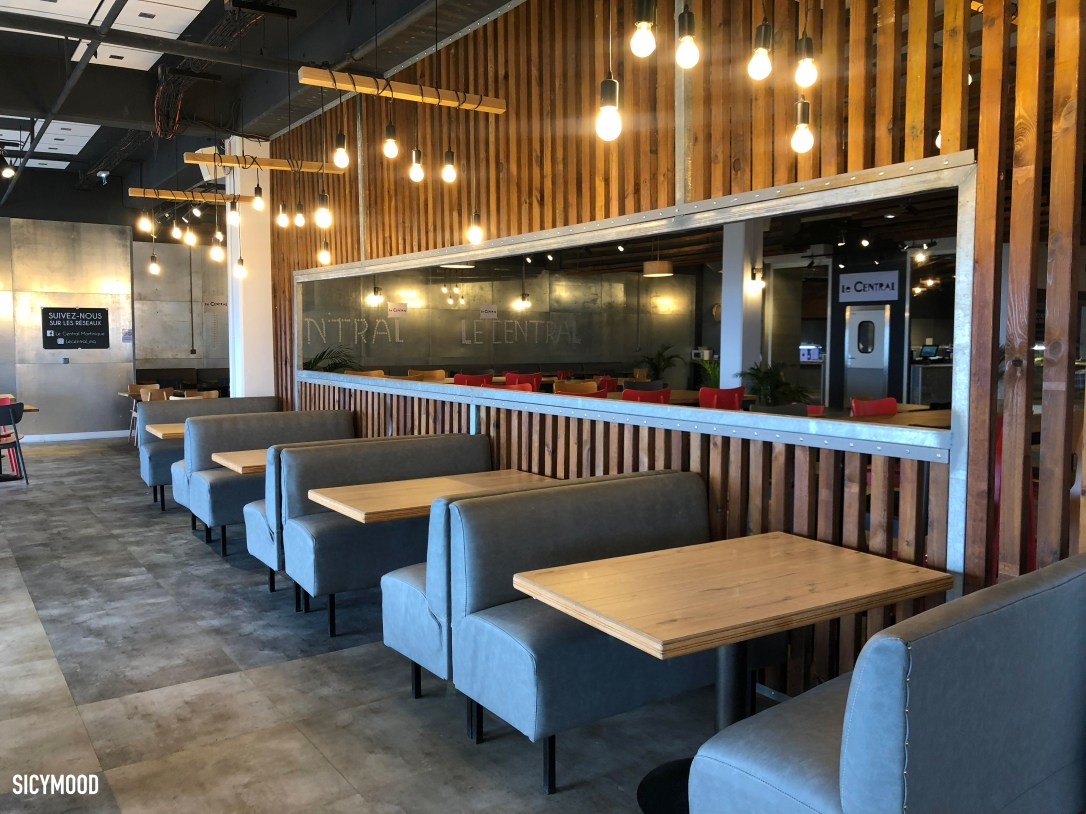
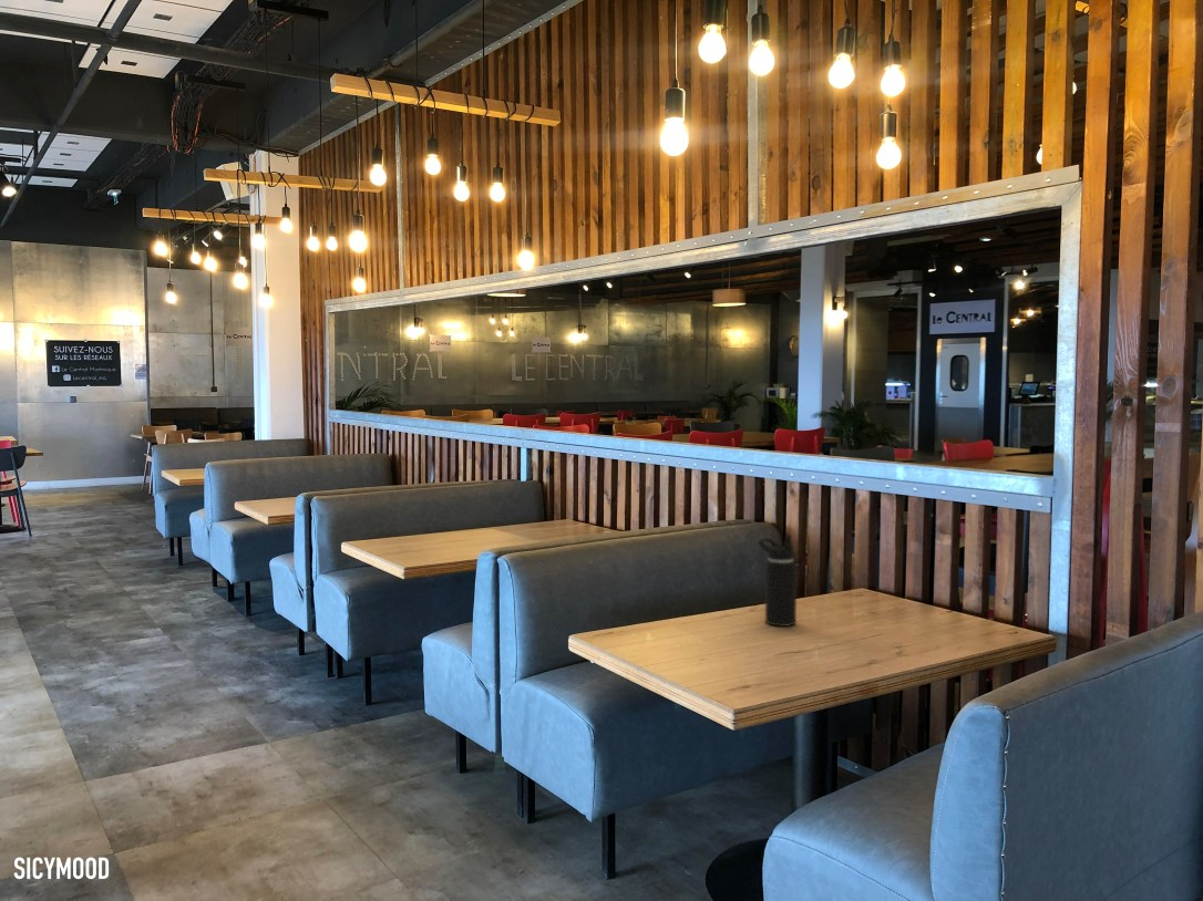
+ water bottle [757,534,798,628]
